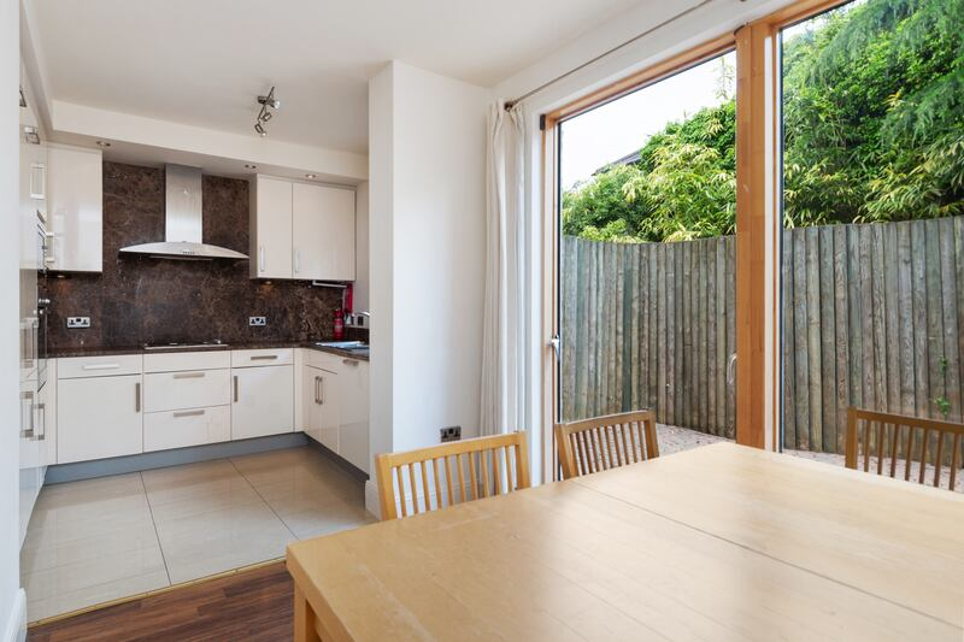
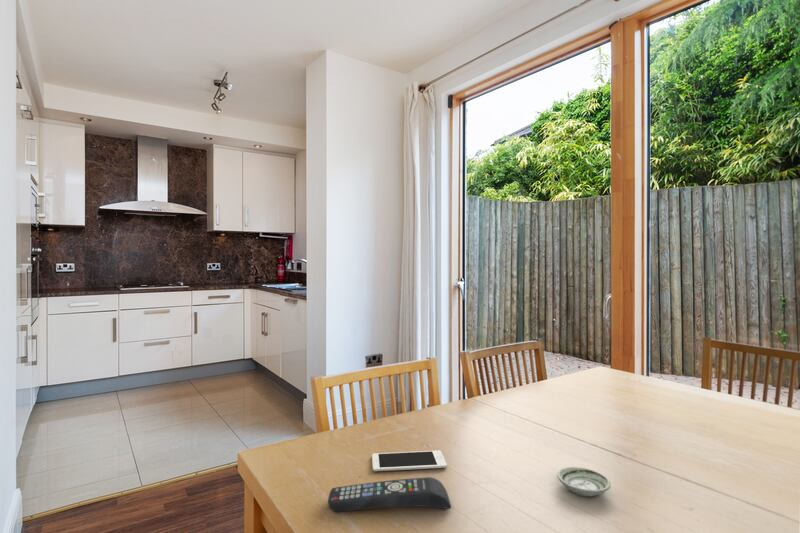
+ saucer [556,466,612,497]
+ cell phone [371,450,448,472]
+ remote control [327,476,452,513]
